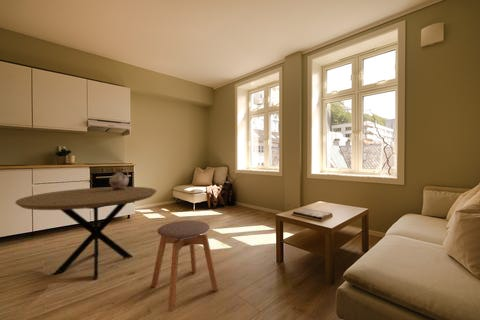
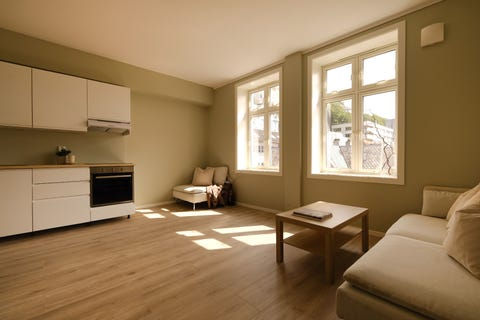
- stool [150,219,220,313]
- dining table [14,186,157,281]
- ceramic jug [108,167,130,190]
